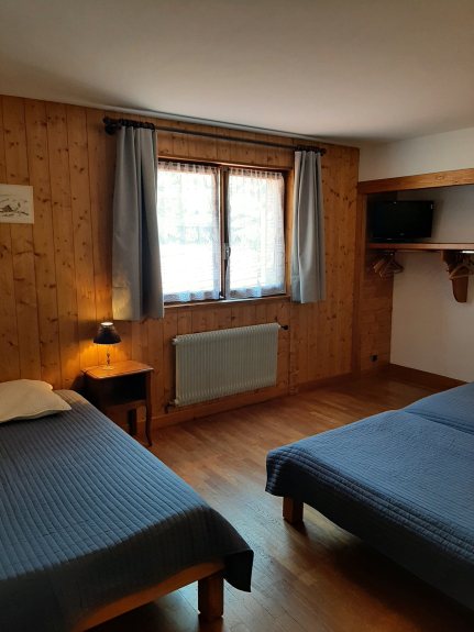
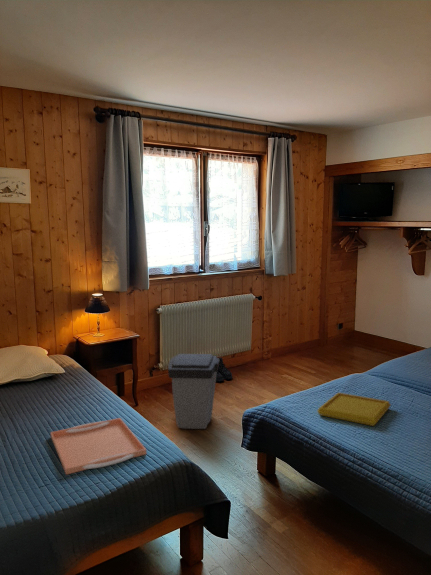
+ serving tray [50,417,147,475]
+ serving tray [316,391,392,427]
+ trash can [167,353,219,430]
+ boots [216,356,233,382]
